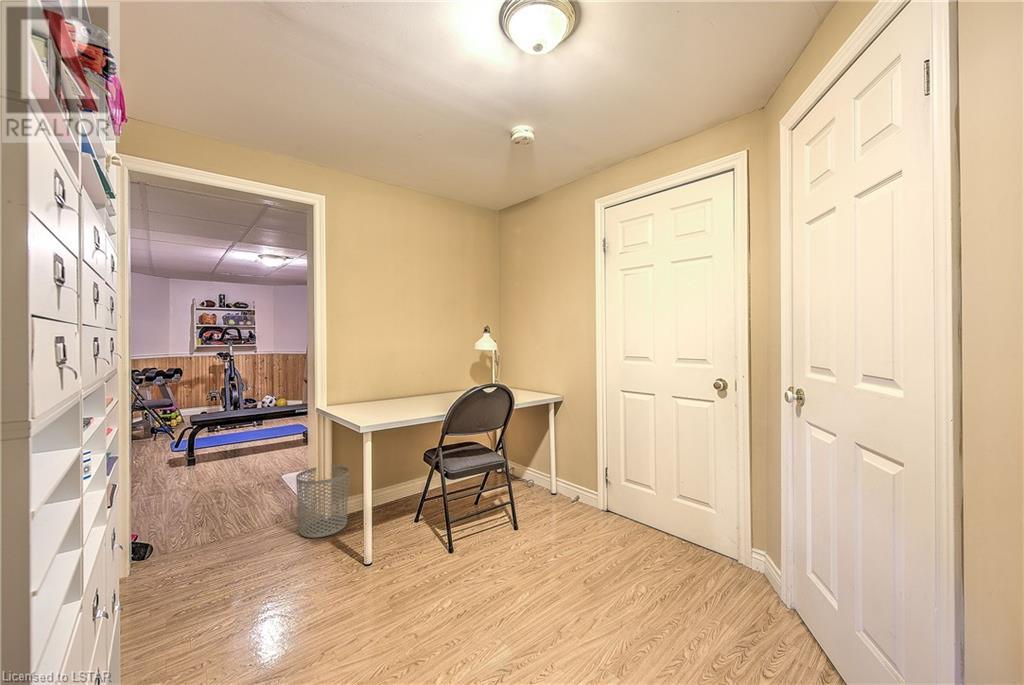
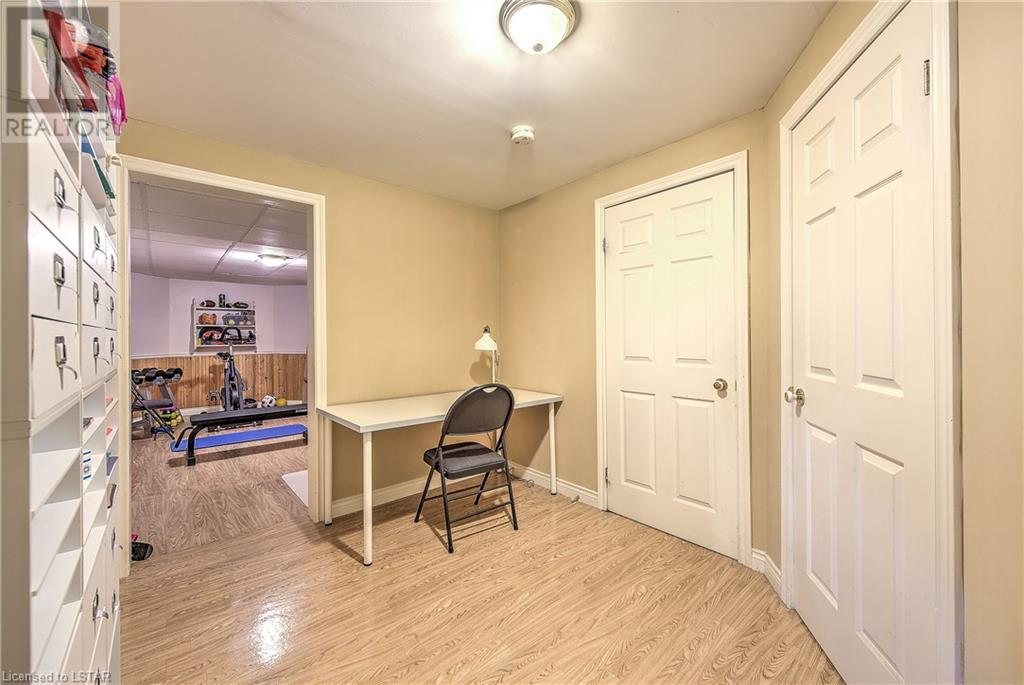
- waste bin [295,465,350,539]
